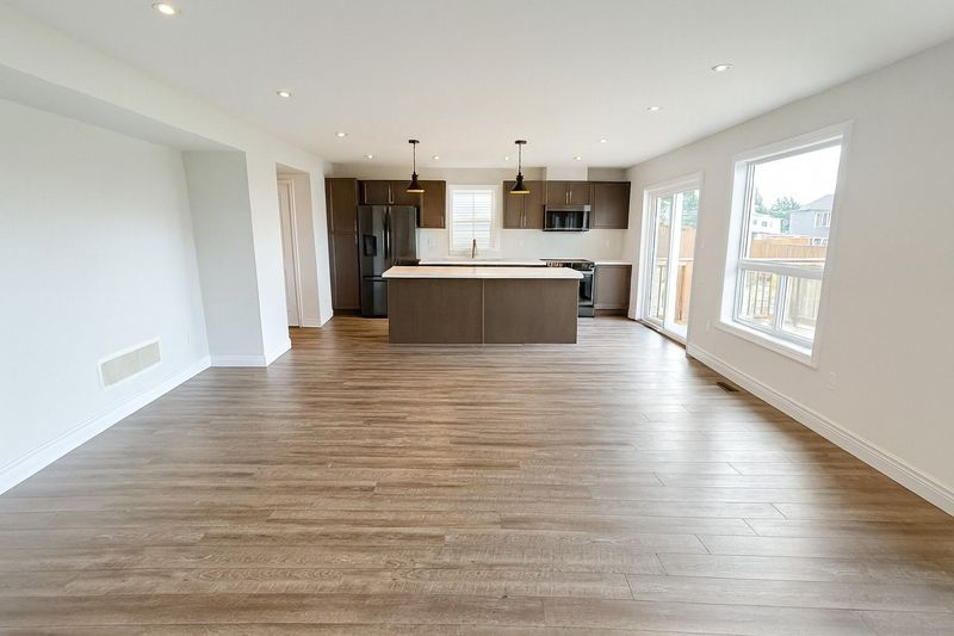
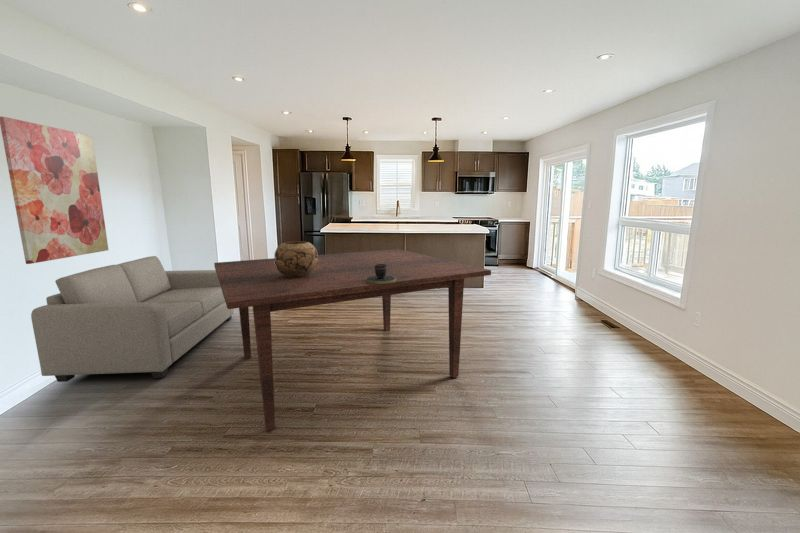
+ table [213,248,492,432]
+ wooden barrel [366,264,396,284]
+ decorative bowl [273,241,319,278]
+ wall art [0,116,110,265]
+ sofa [30,255,235,383]
